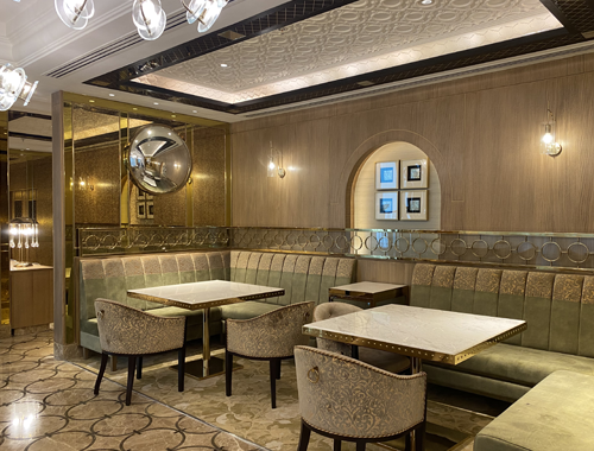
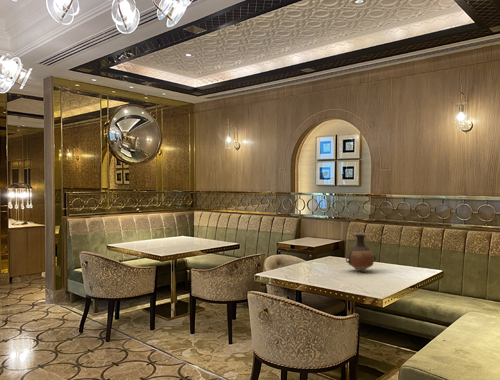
+ vase [345,232,377,272]
